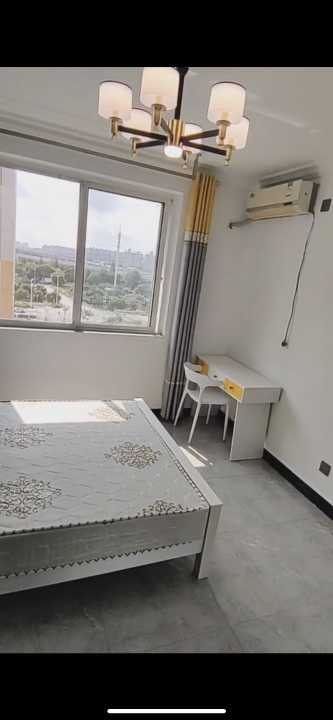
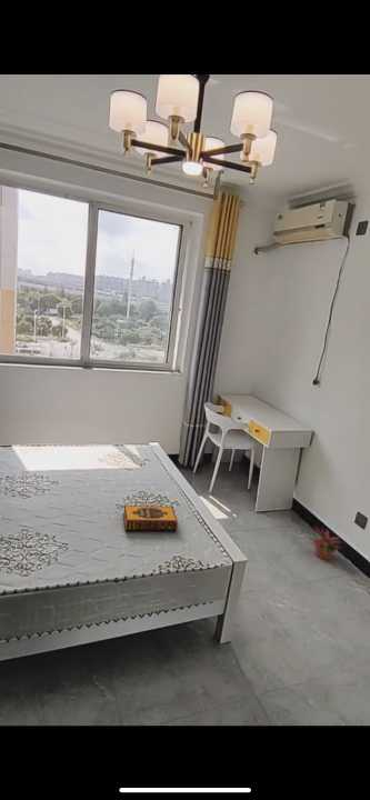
+ hardback book [122,504,179,531]
+ potted plant [308,524,344,561]
